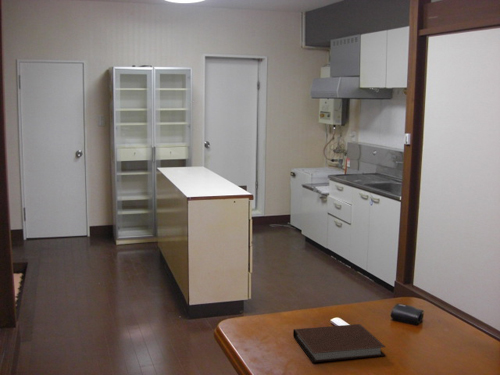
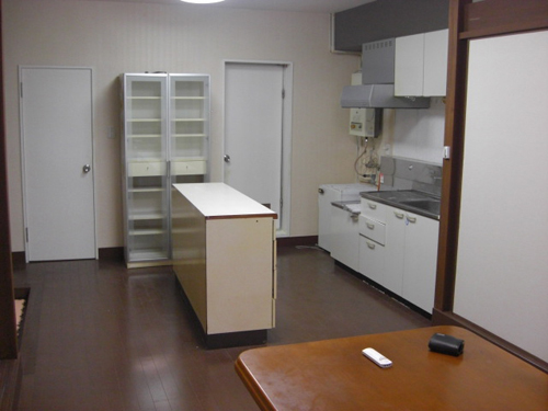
- notebook [292,323,386,363]
